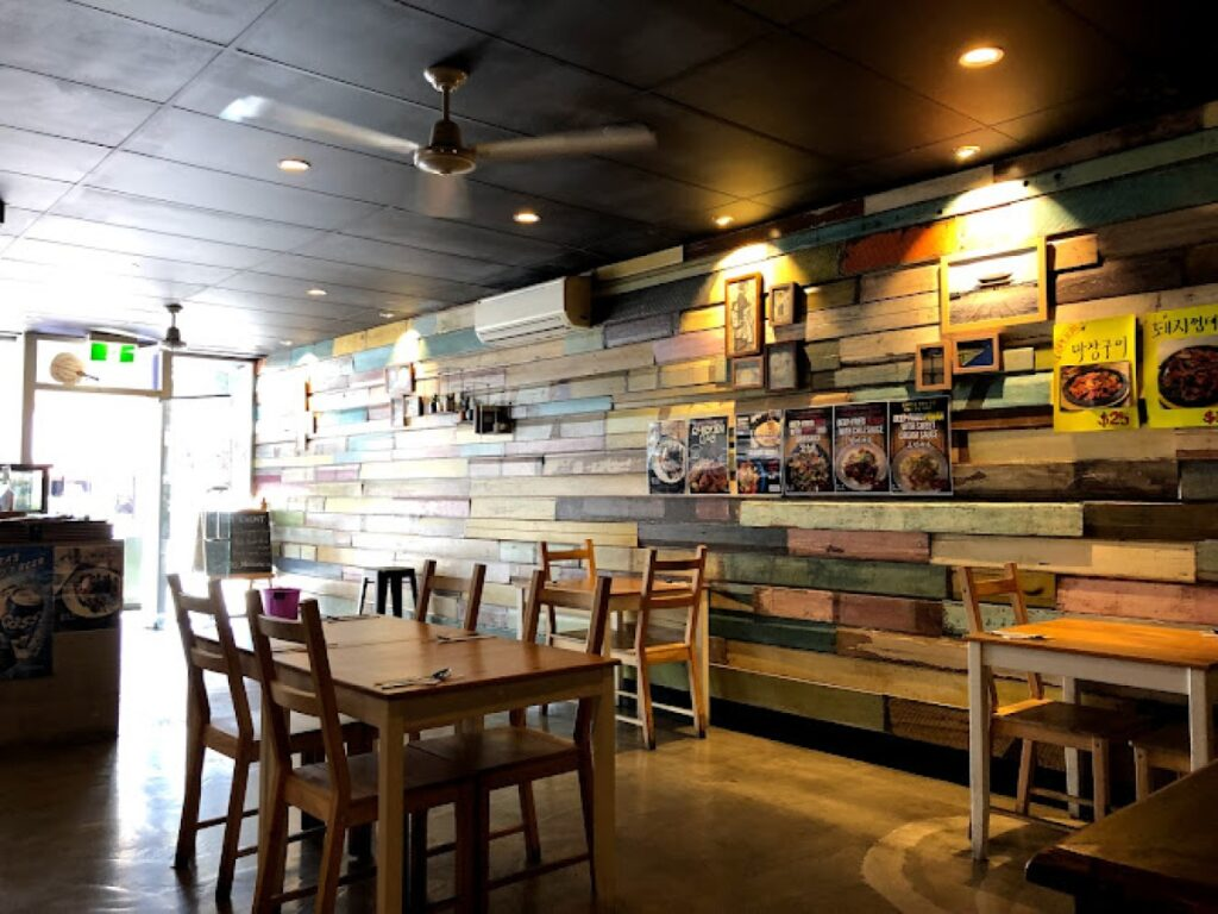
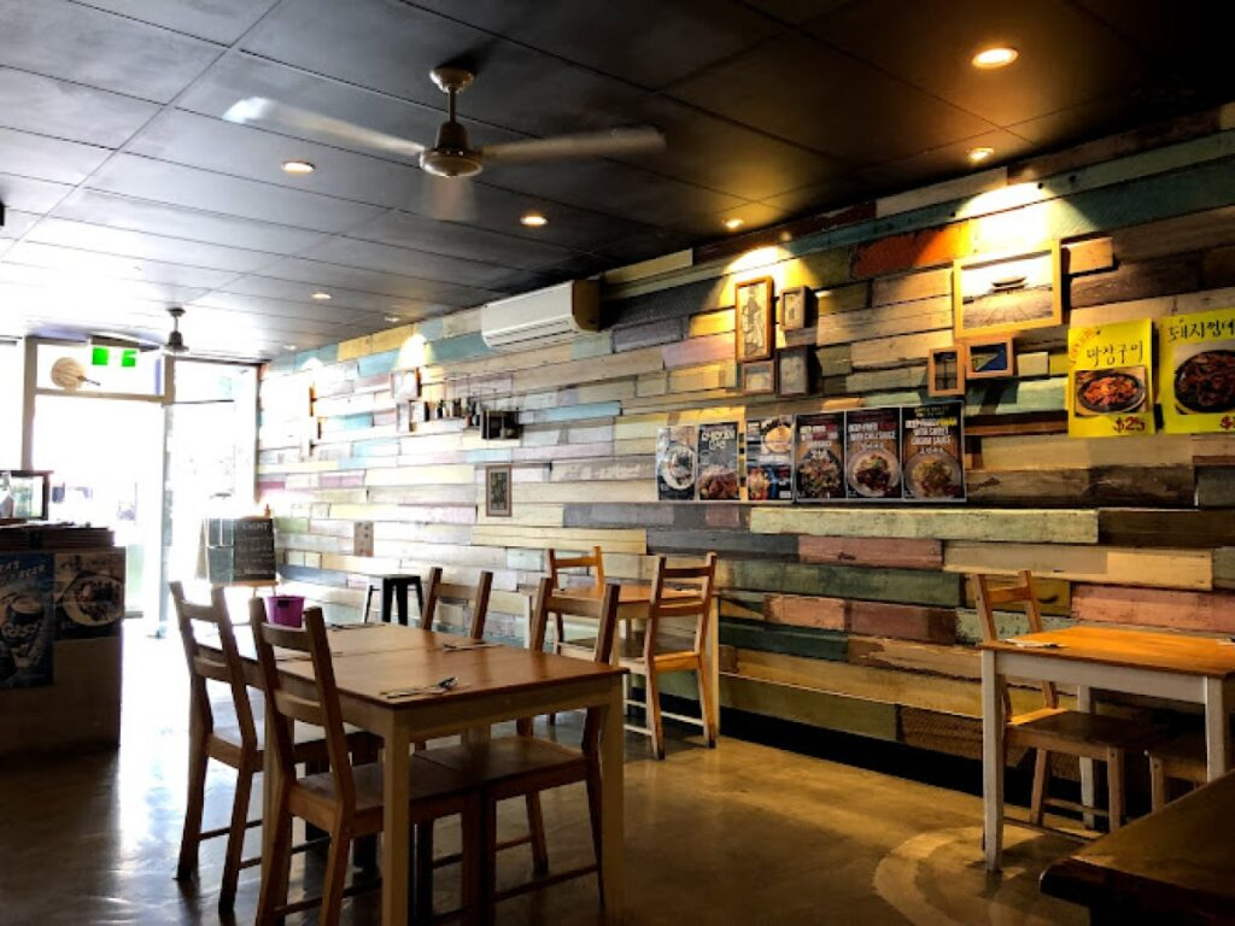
+ wall art [485,463,514,518]
+ wall art [352,521,375,558]
